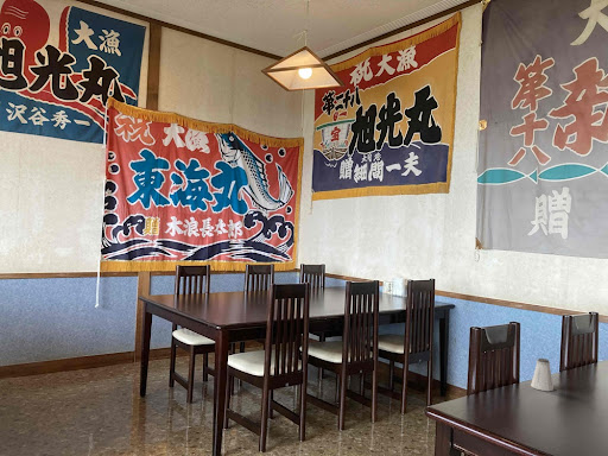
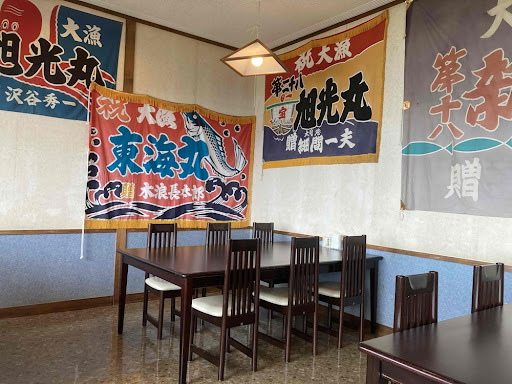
- saltshaker [530,357,555,392]
